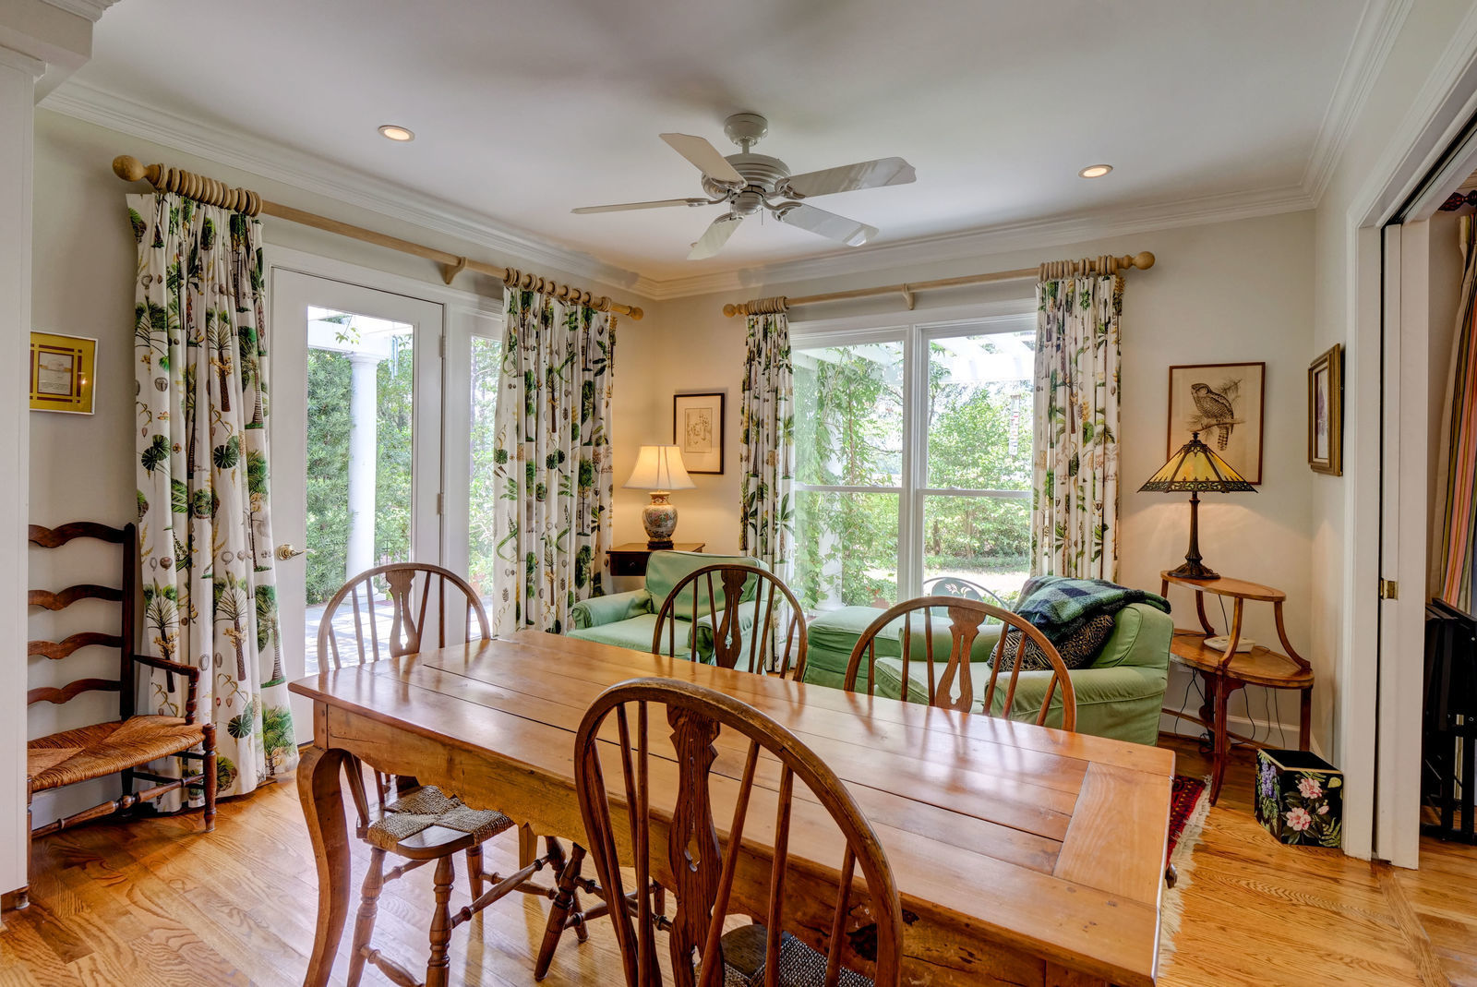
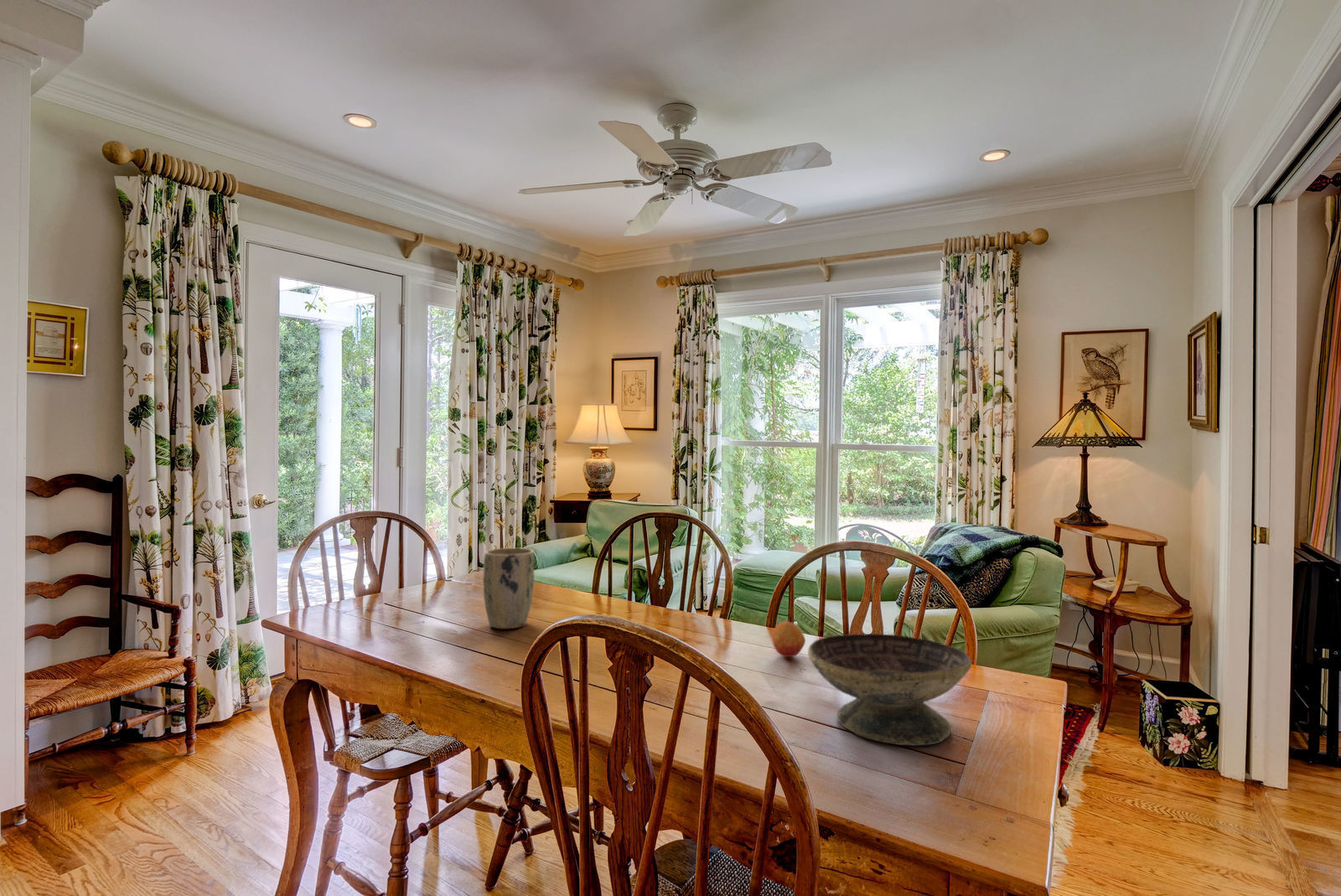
+ fruit [772,620,806,658]
+ decorative bowl [807,633,972,747]
+ plant pot [482,547,535,629]
